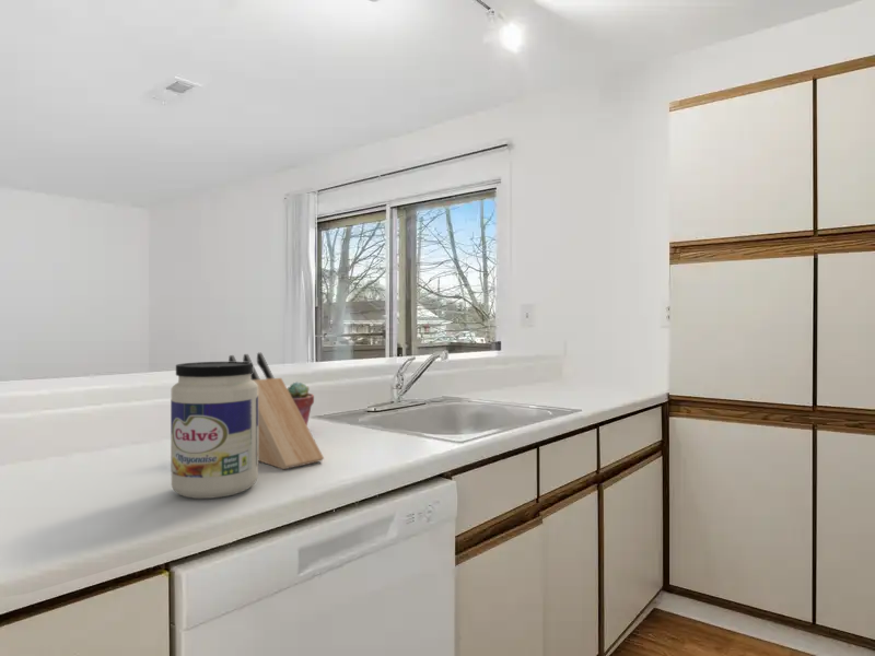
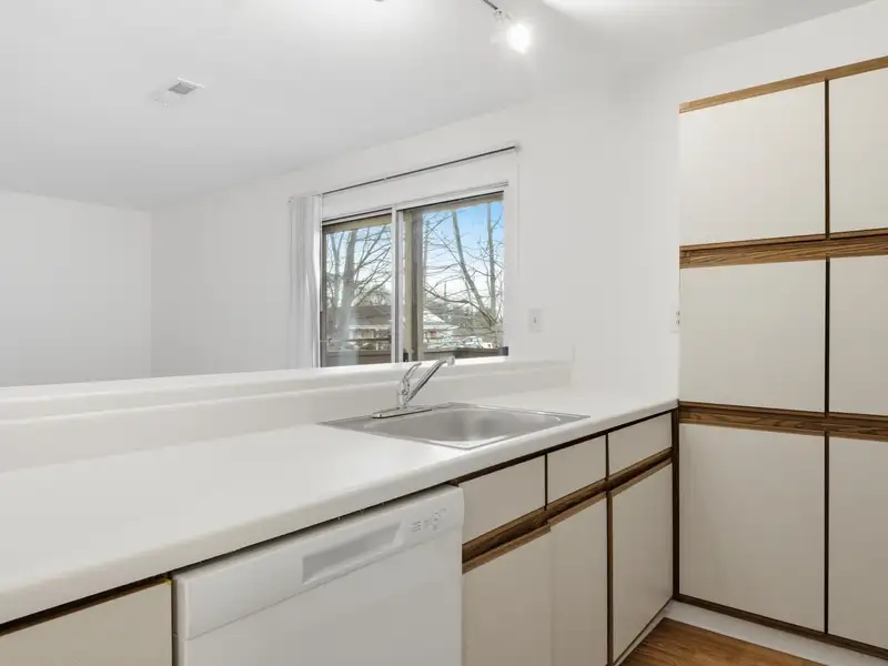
- knife block [228,352,325,470]
- potted succulent [287,380,315,426]
- jar [170,361,259,500]
